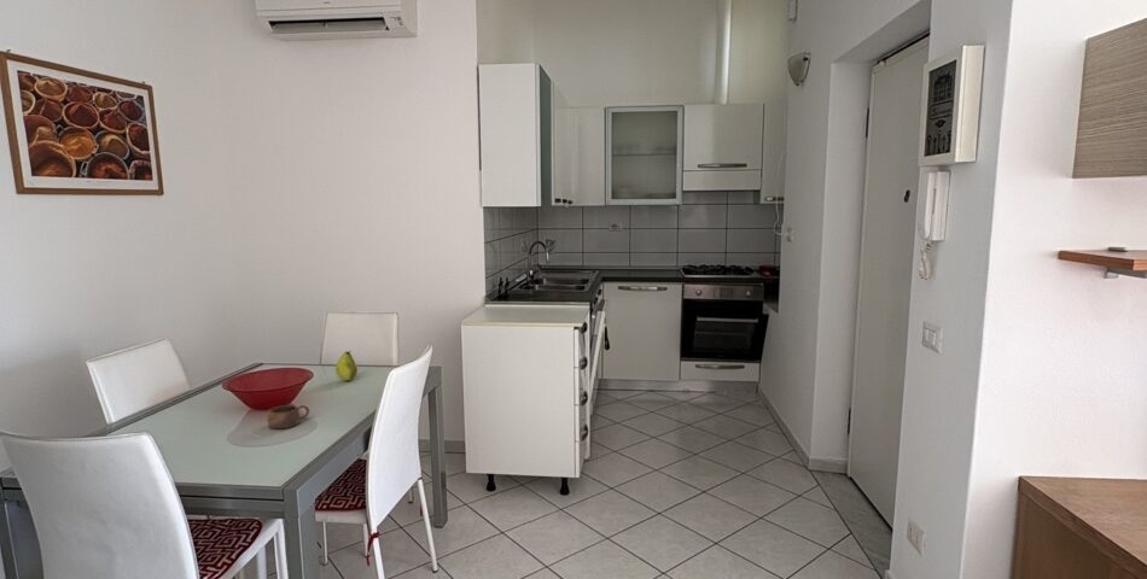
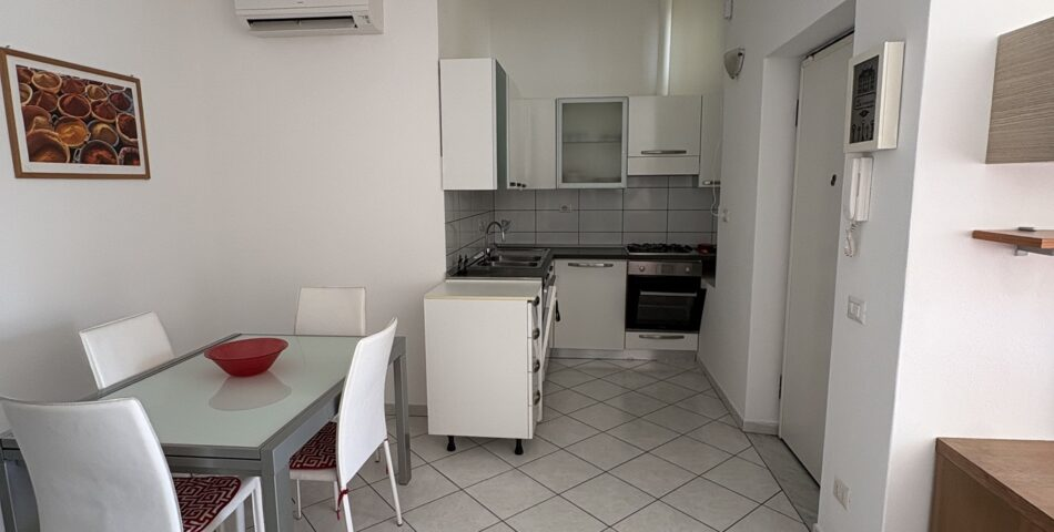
- fruit [334,350,359,382]
- cup [267,404,310,431]
